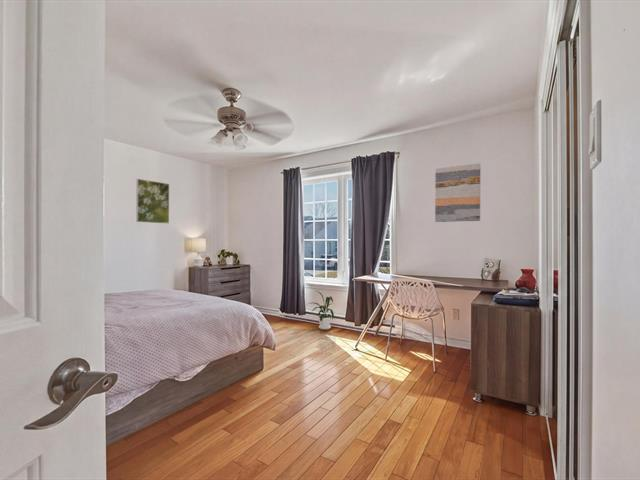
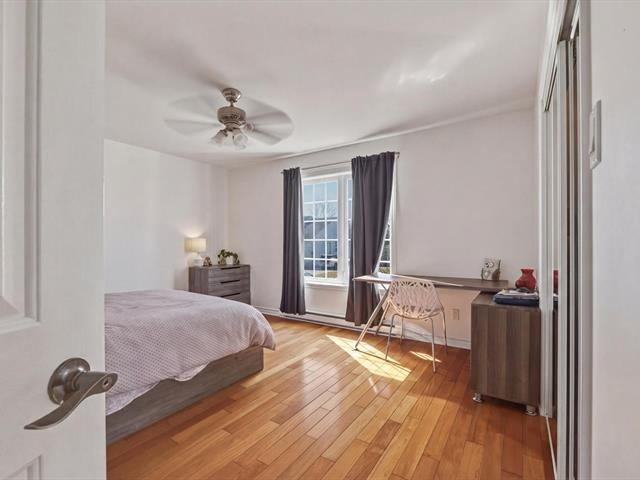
- wall art [434,163,481,223]
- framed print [135,178,170,224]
- house plant [307,290,335,331]
